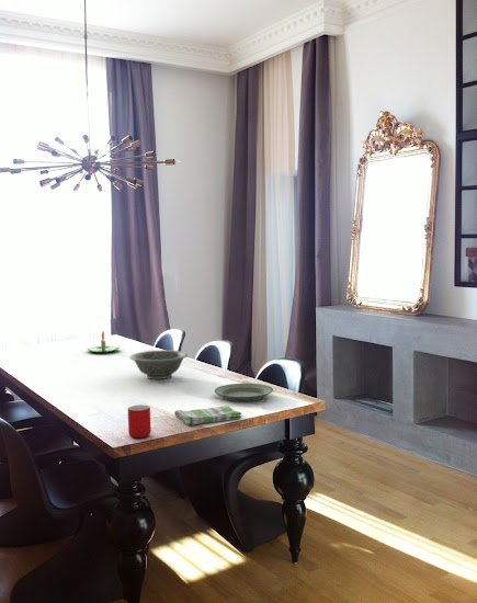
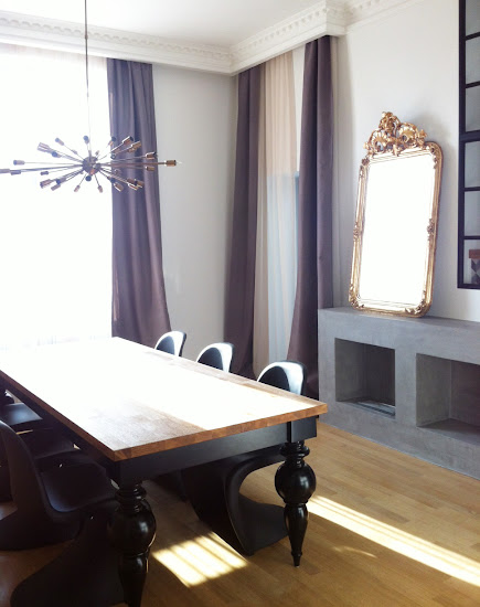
- candle [87,330,121,354]
- cup [127,403,152,439]
- decorative bowl [128,349,189,380]
- dish towel [173,405,242,426]
- plate [213,383,274,402]
